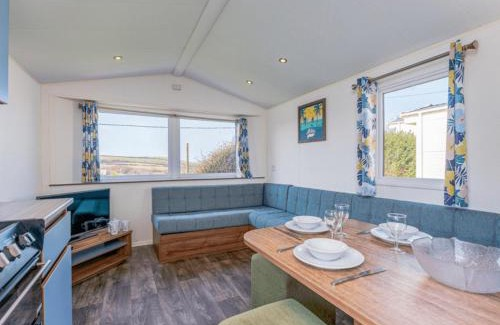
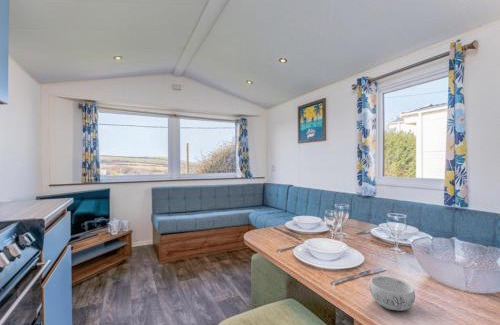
+ decorative bowl [368,275,416,312]
